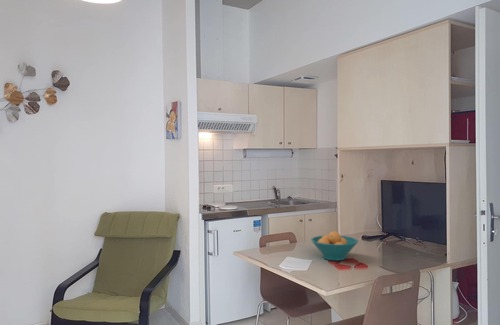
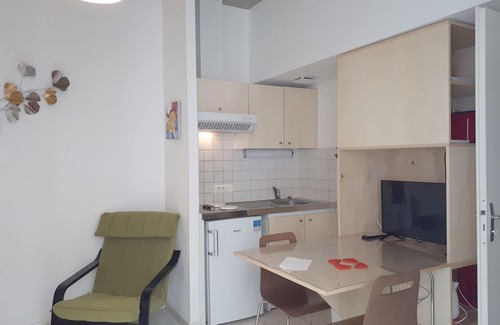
- fruit bowl [310,230,359,262]
